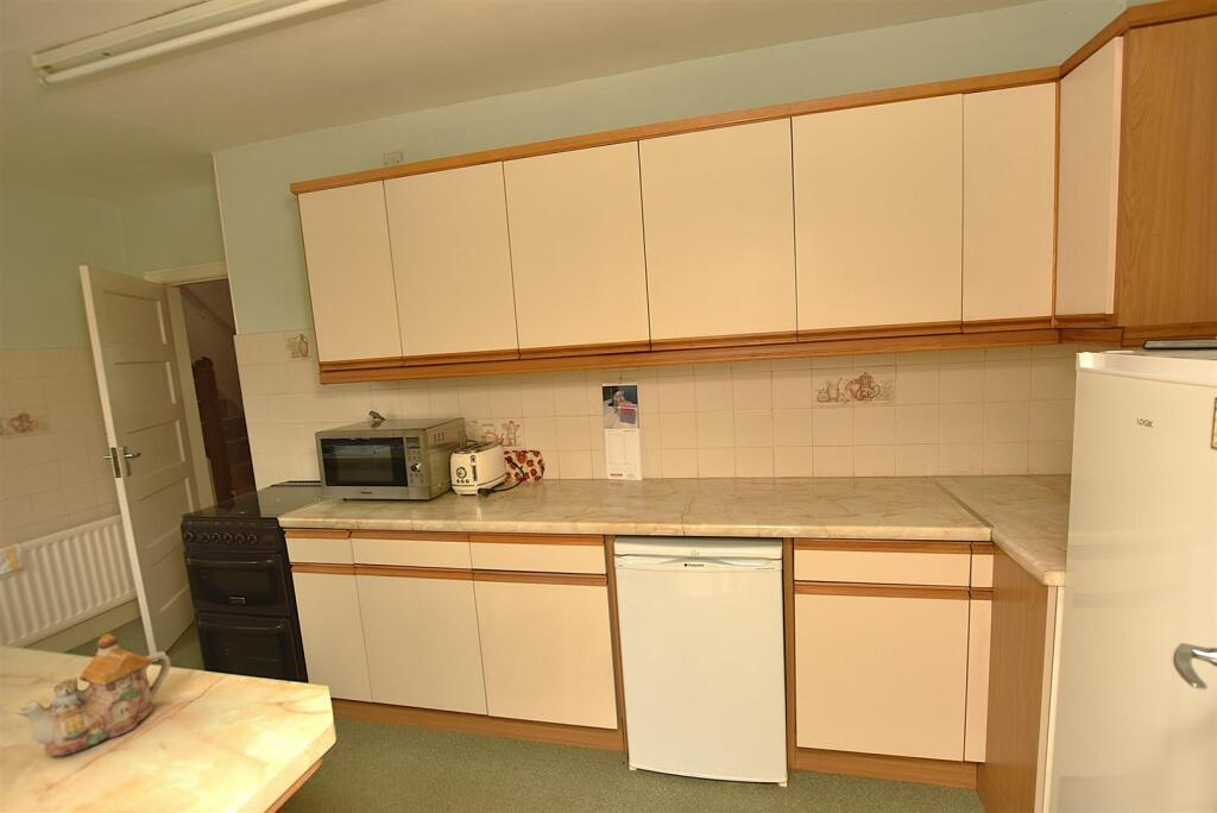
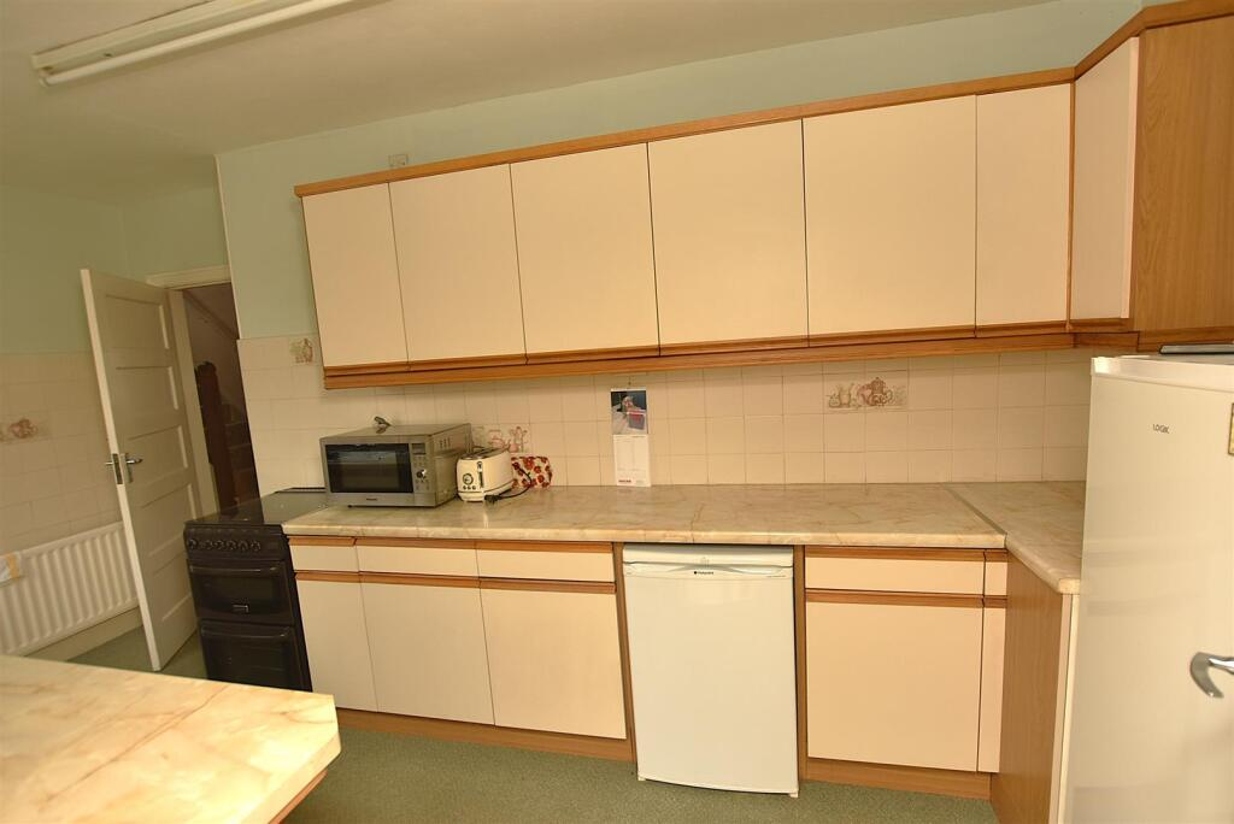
- teapot [14,632,171,758]
